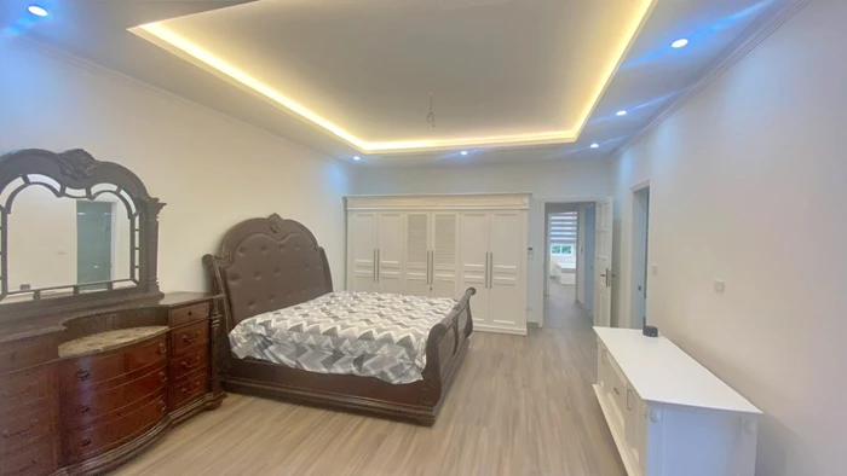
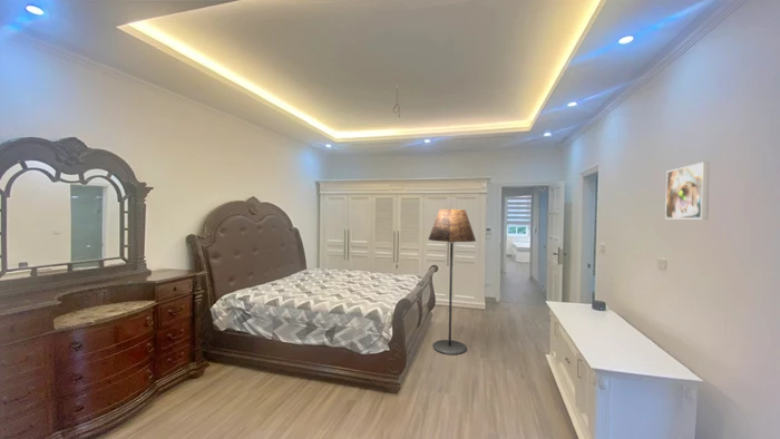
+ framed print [664,160,711,220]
+ floor lamp [428,208,477,355]
